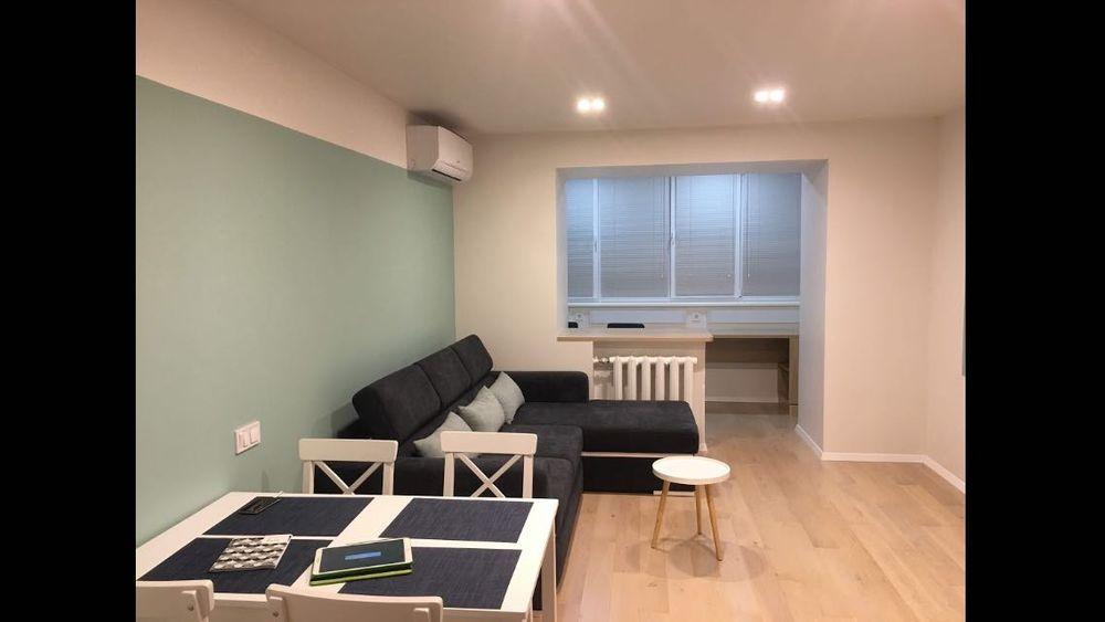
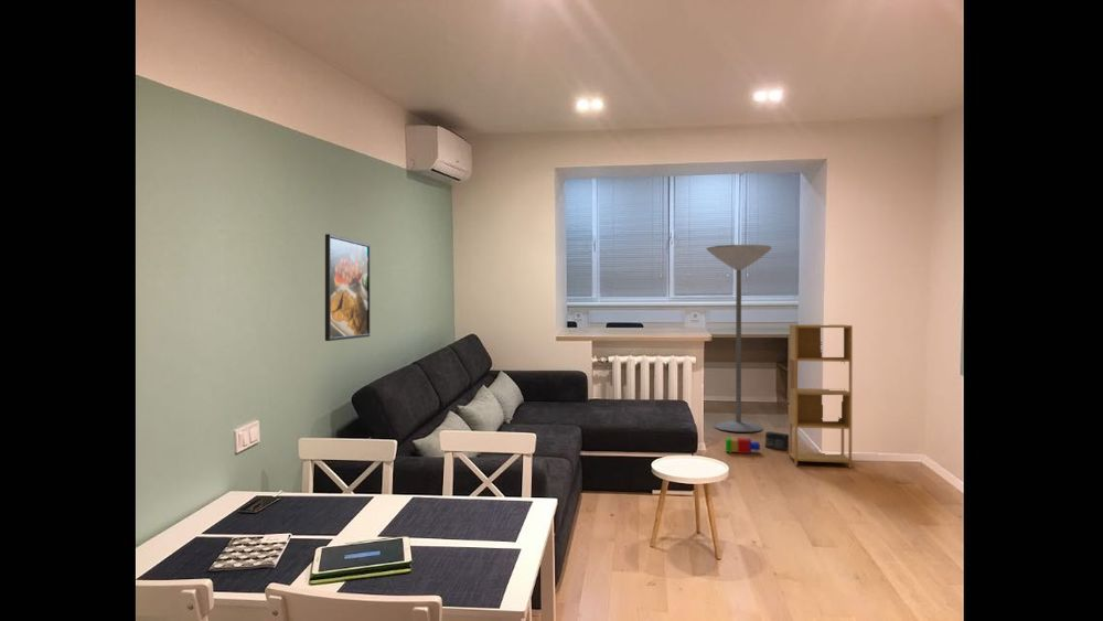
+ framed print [324,233,371,342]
+ stacking toy [725,436,761,456]
+ floor lamp [705,244,773,432]
+ box [764,430,790,451]
+ shelving unit [789,323,854,469]
